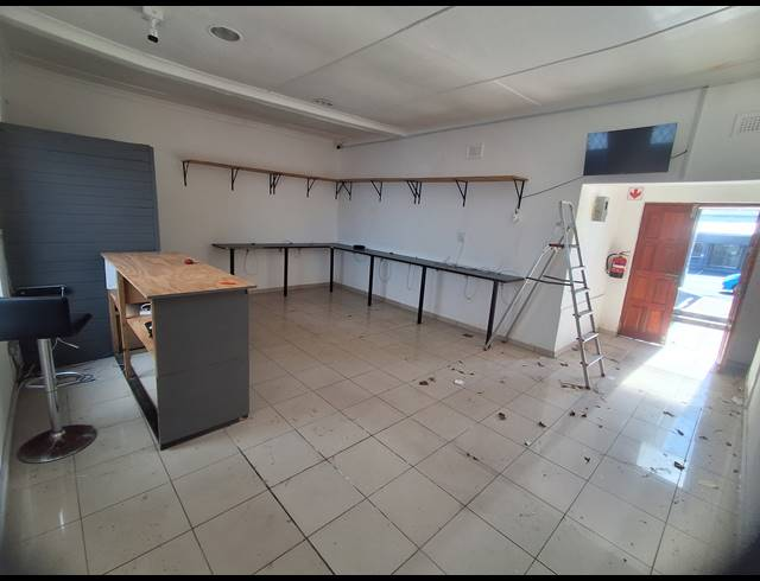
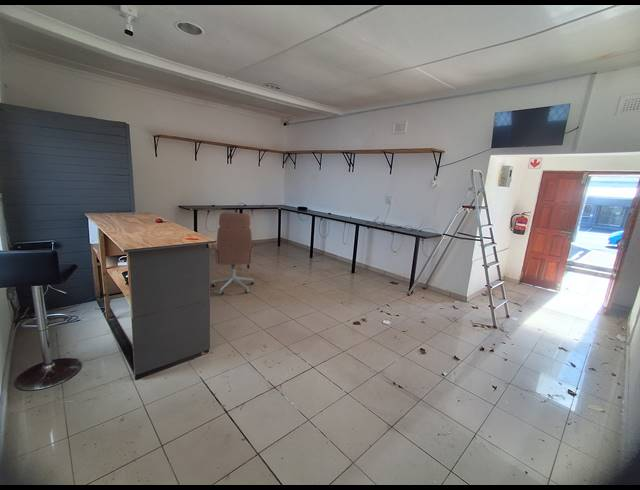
+ office chair [210,212,255,295]
